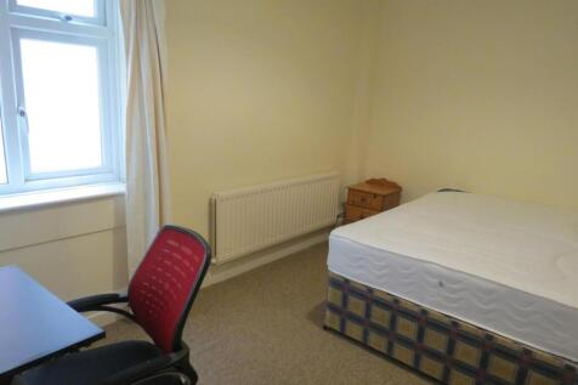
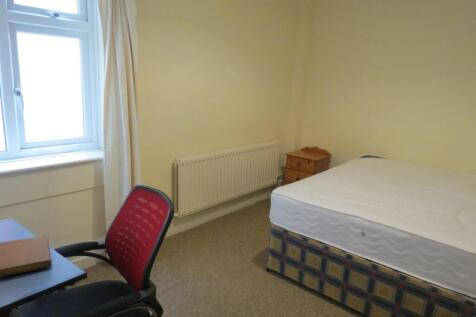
+ notebook [0,235,52,278]
